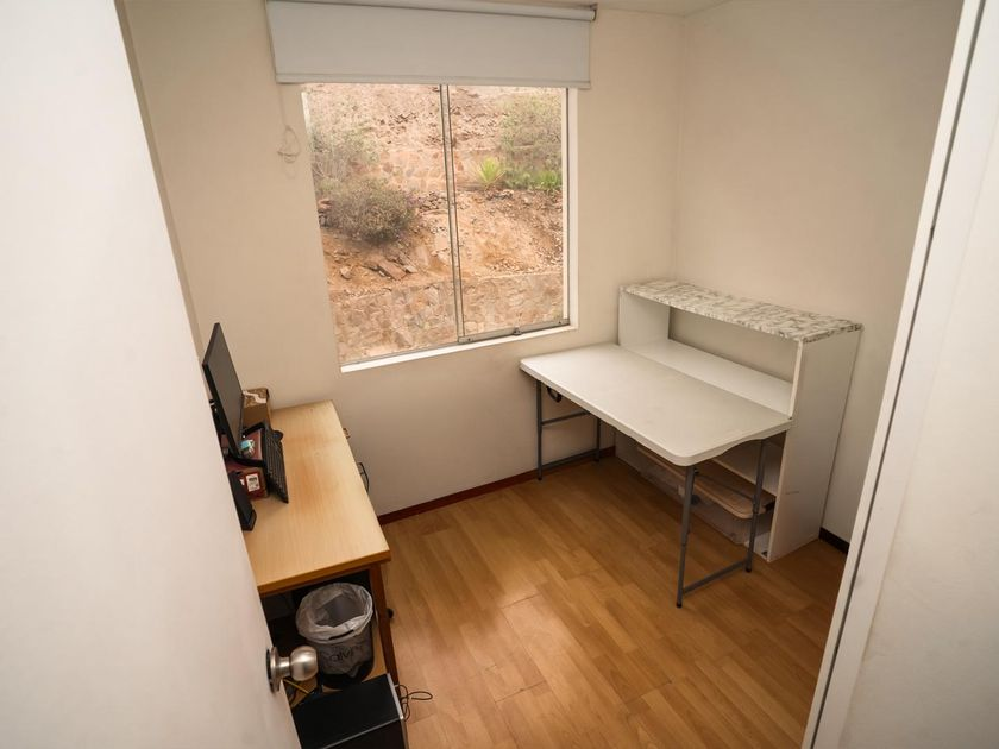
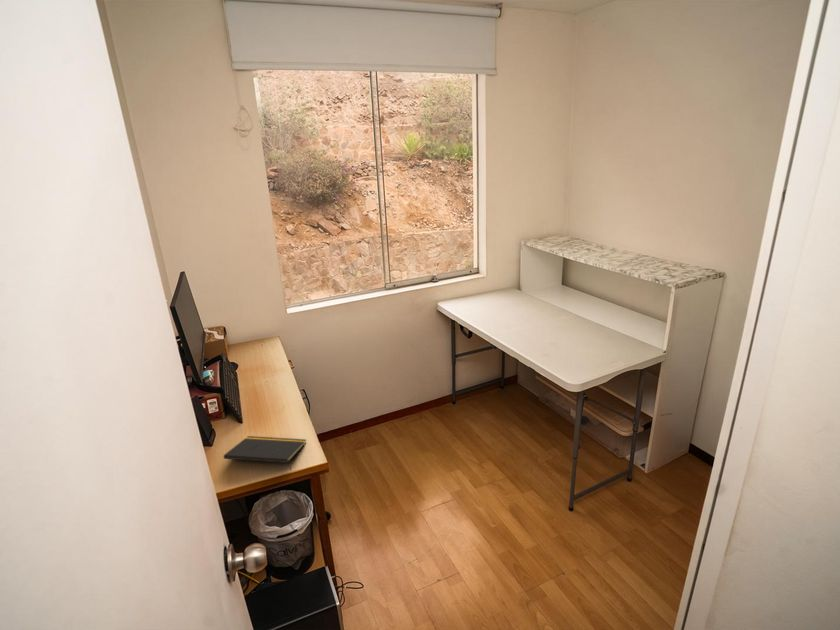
+ notepad [223,435,307,471]
